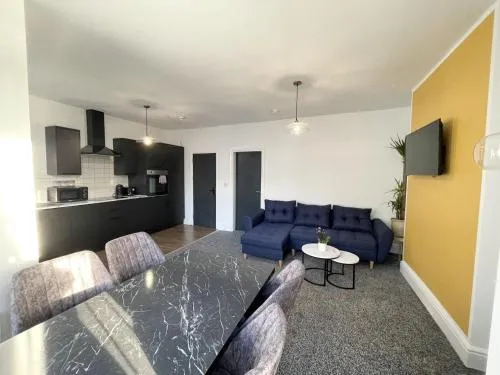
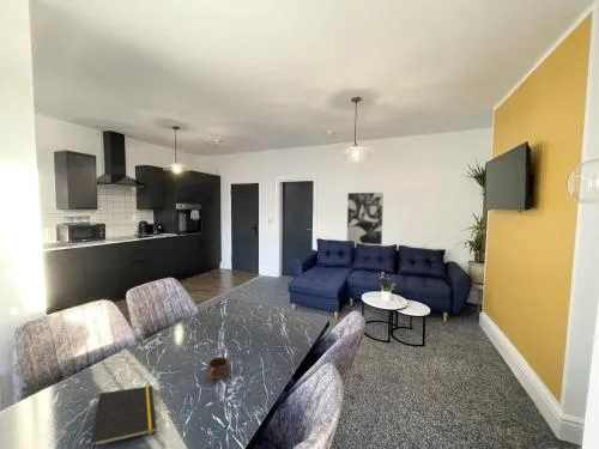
+ wall art [346,192,385,245]
+ notepad [89,384,158,449]
+ cup [206,356,231,382]
